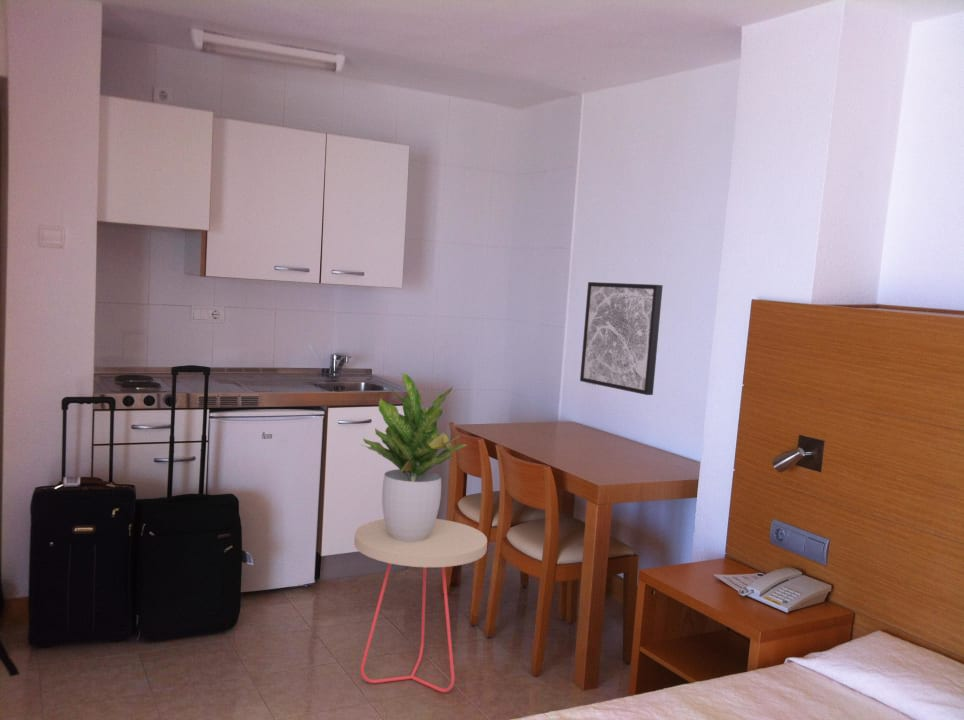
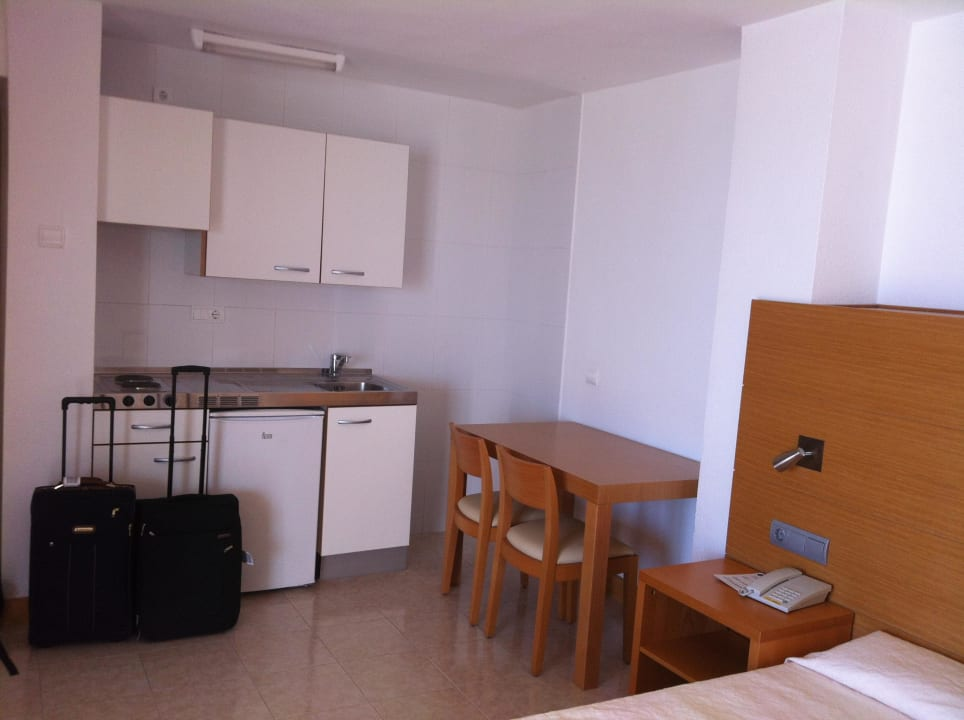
- potted plant [359,373,469,542]
- wall art [579,281,664,396]
- side table [353,518,488,693]
